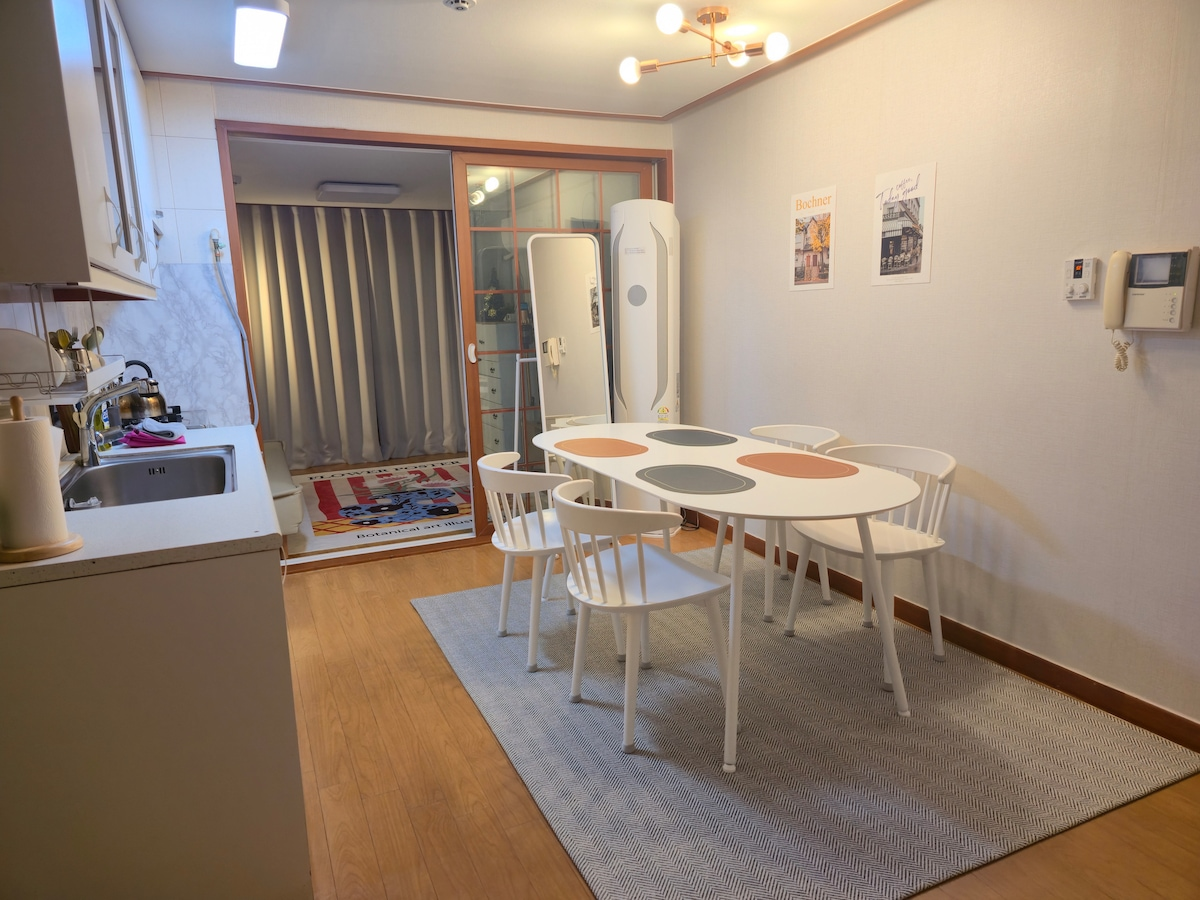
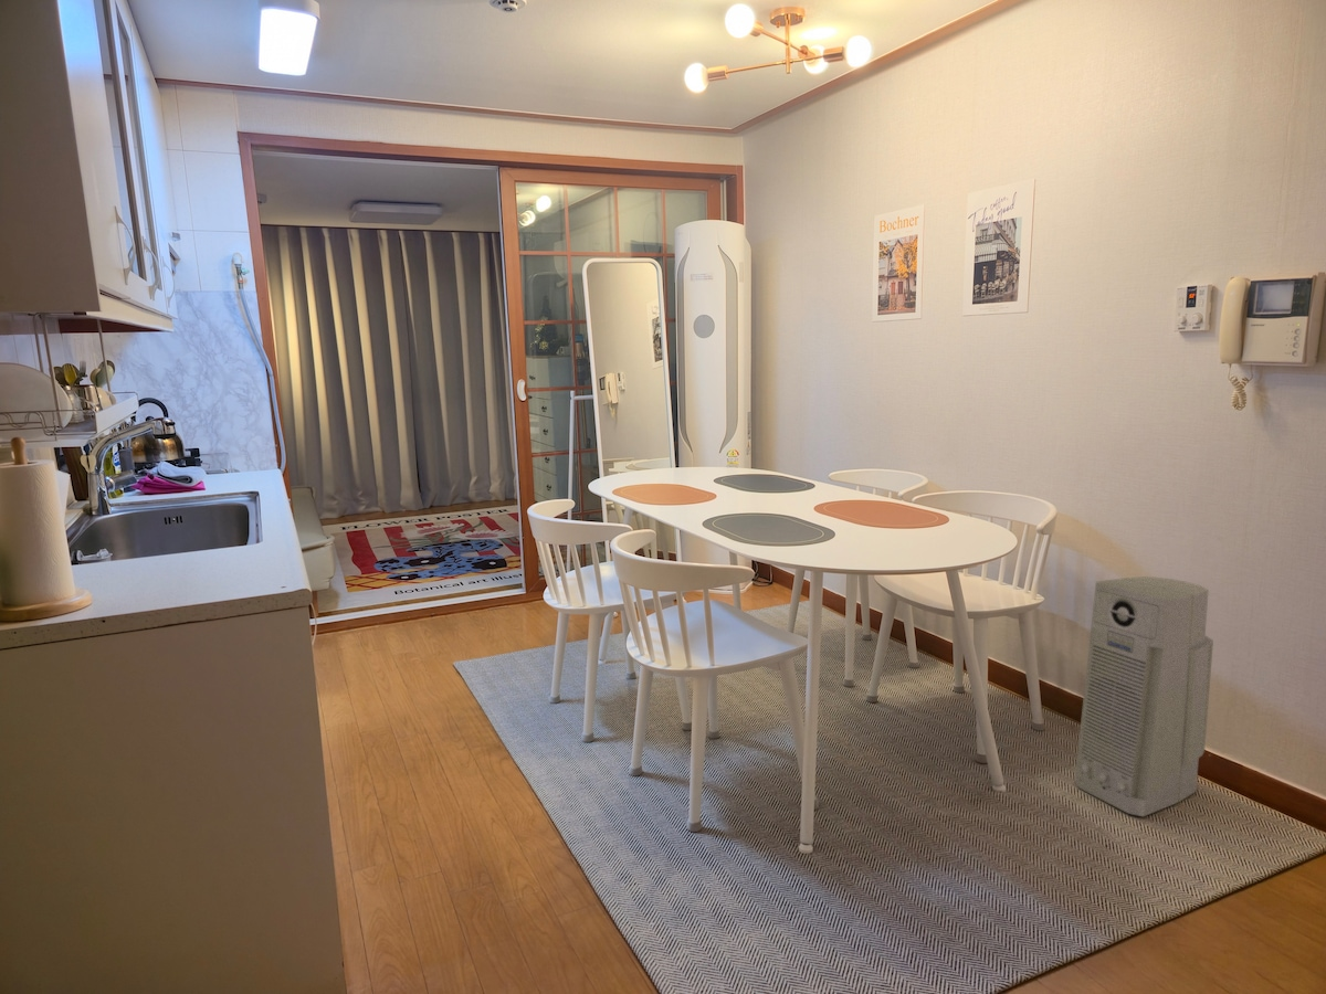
+ air purifier [1074,575,1214,817]
